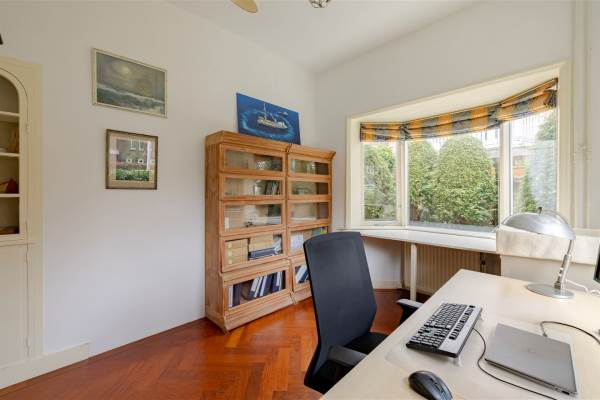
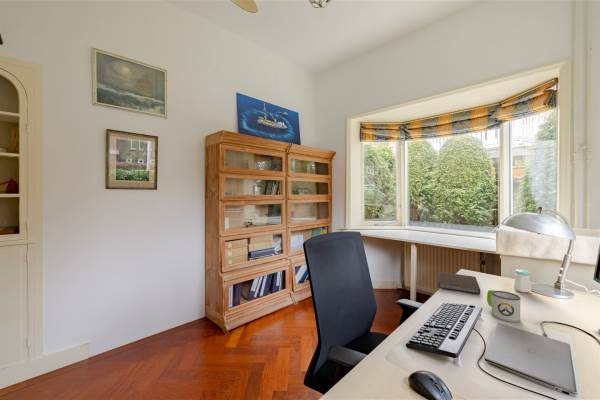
+ notebook [437,271,481,295]
+ salt shaker [513,268,532,294]
+ mug [486,289,521,323]
